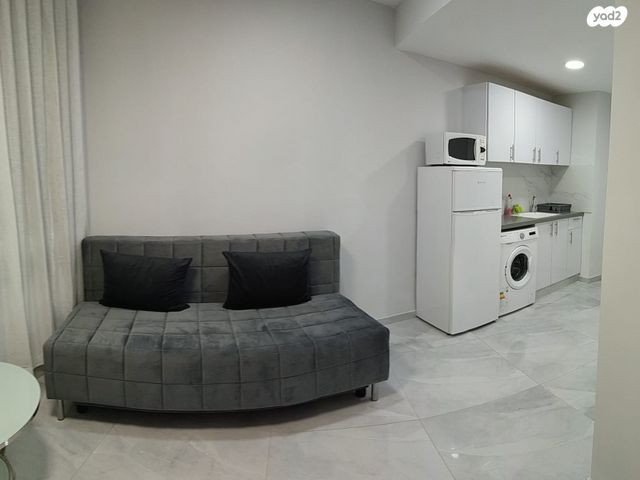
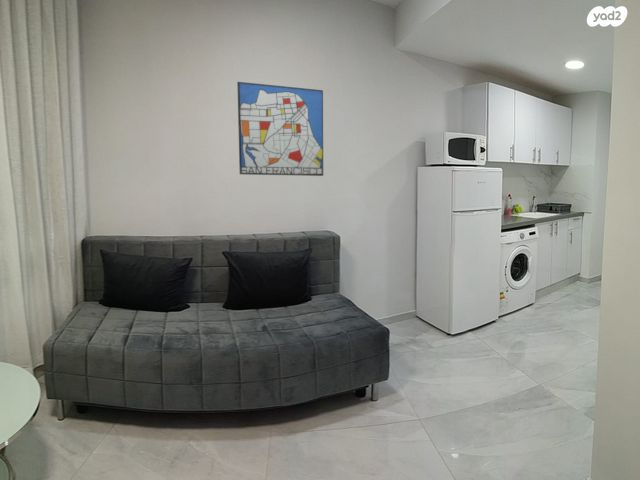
+ wall art [236,81,324,177]
